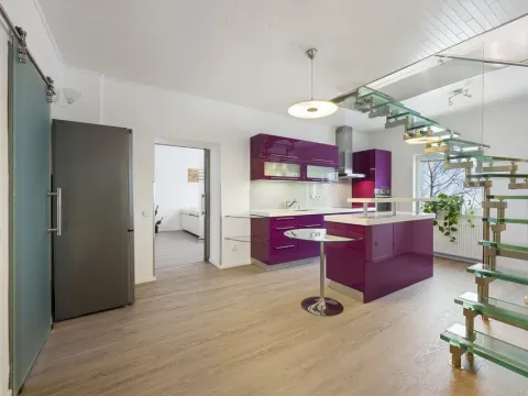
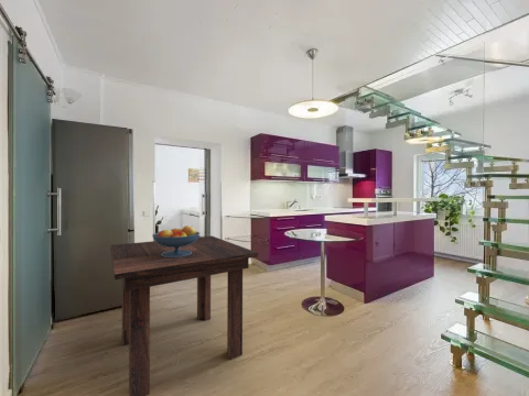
+ fruit bowl [151,224,201,257]
+ dining table [109,235,259,396]
